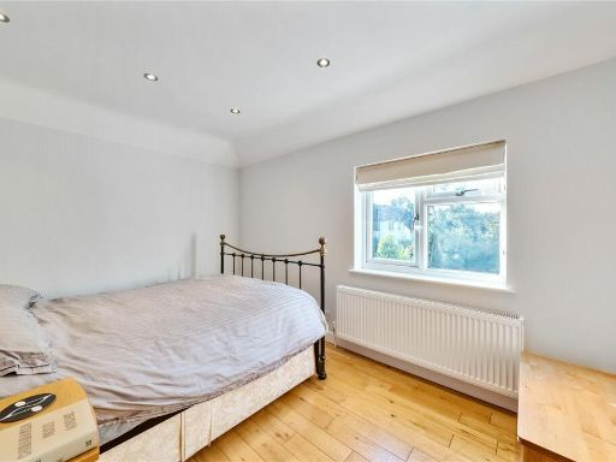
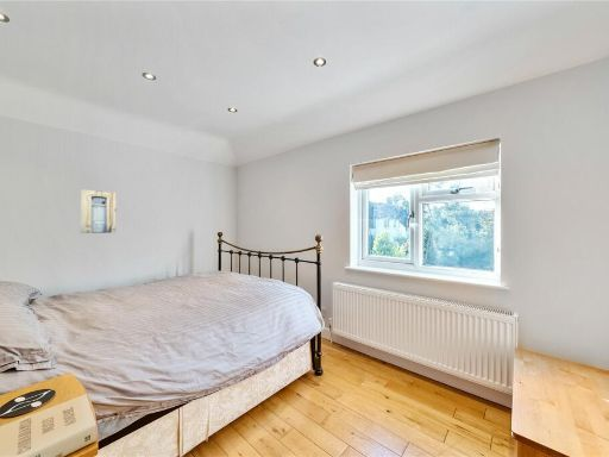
+ wall art [80,188,117,234]
